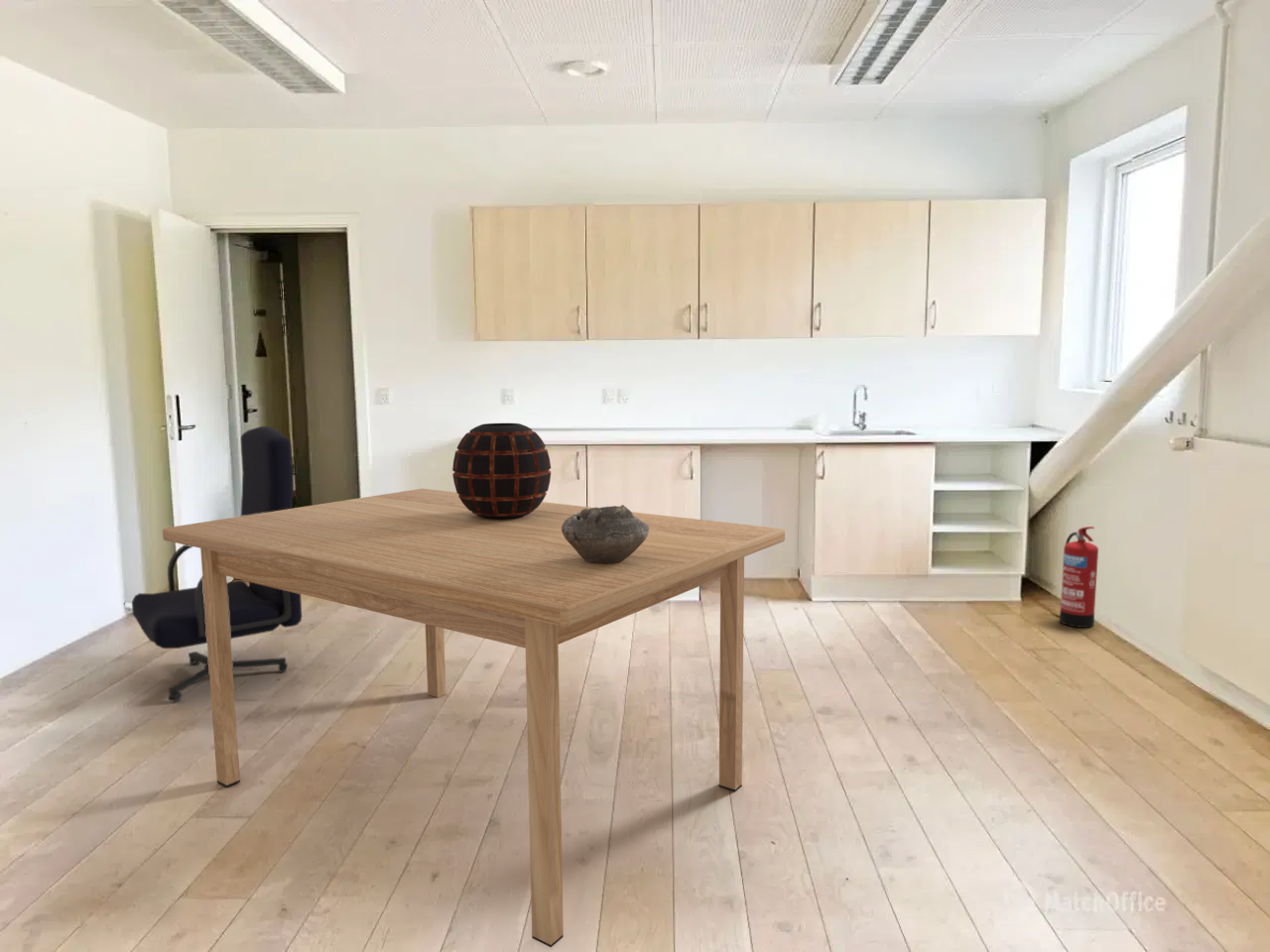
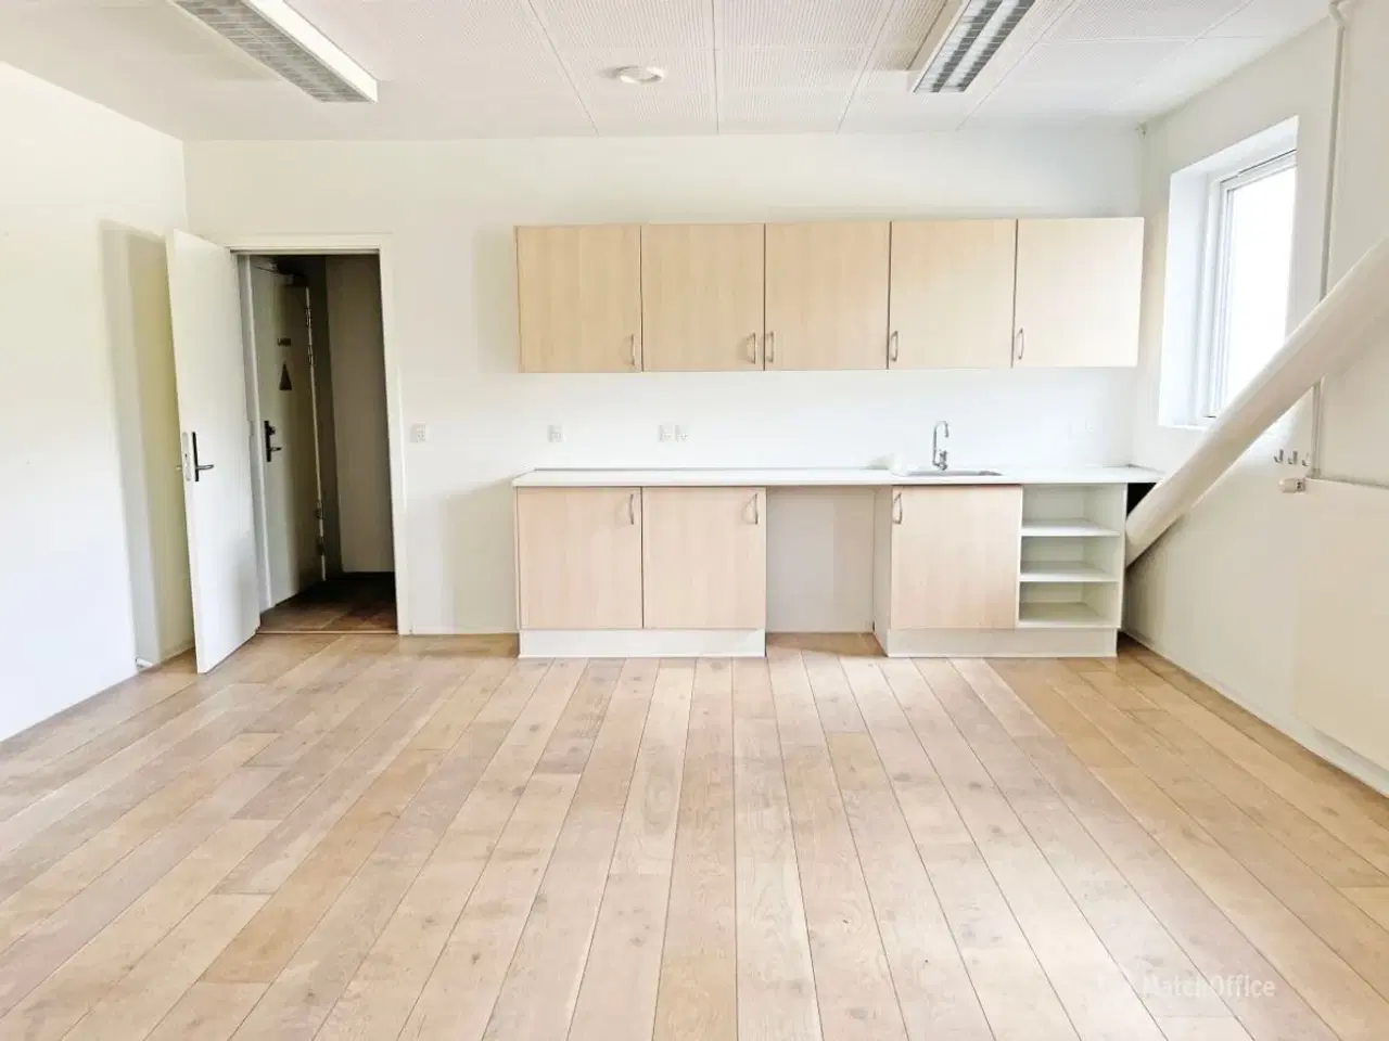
- office chair [131,425,303,702]
- decorative vase [451,422,552,520]
- table [162,488,786,948]
- fire extinguisher [1059,526,1099,629]
- bowl [562,504,649,563]
